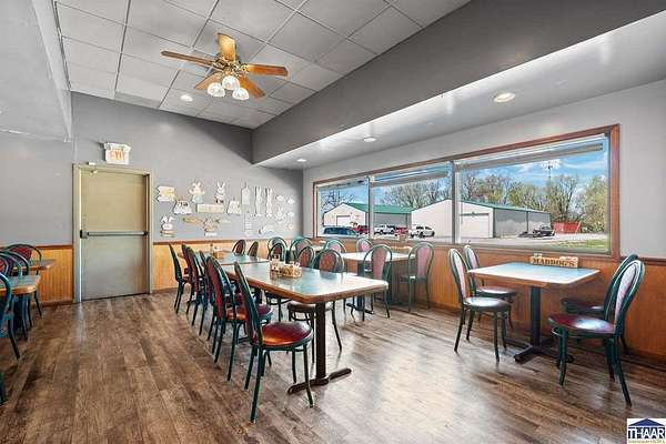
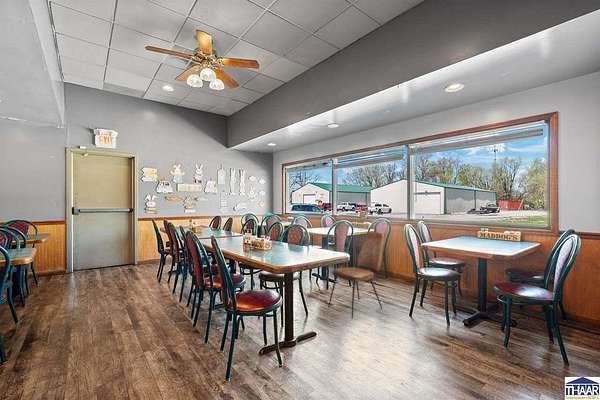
+ dining chair [327,230,386,320]
